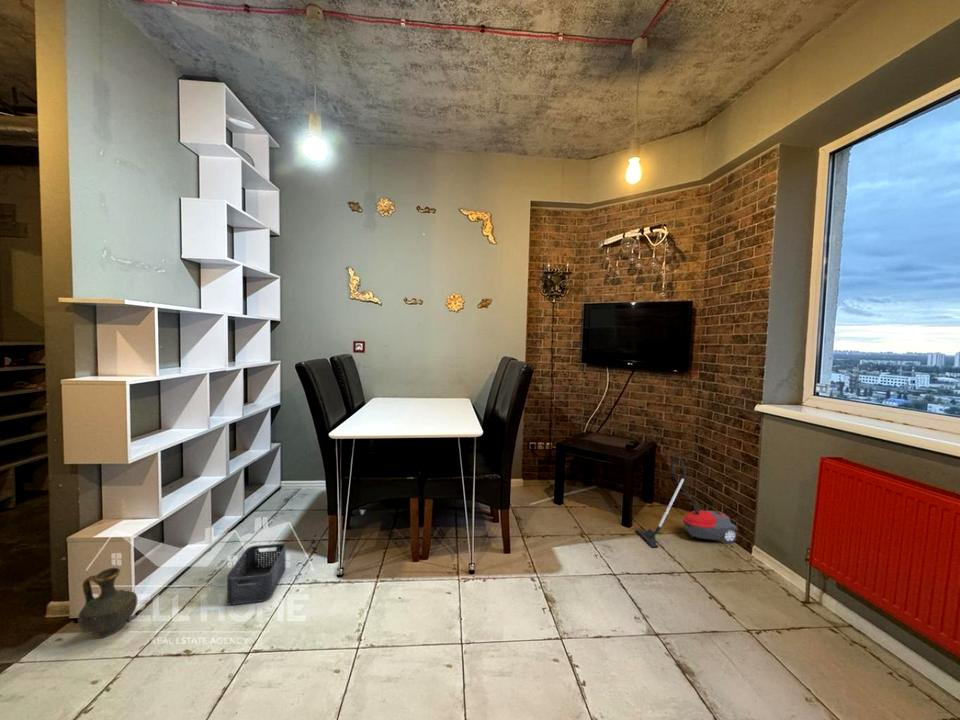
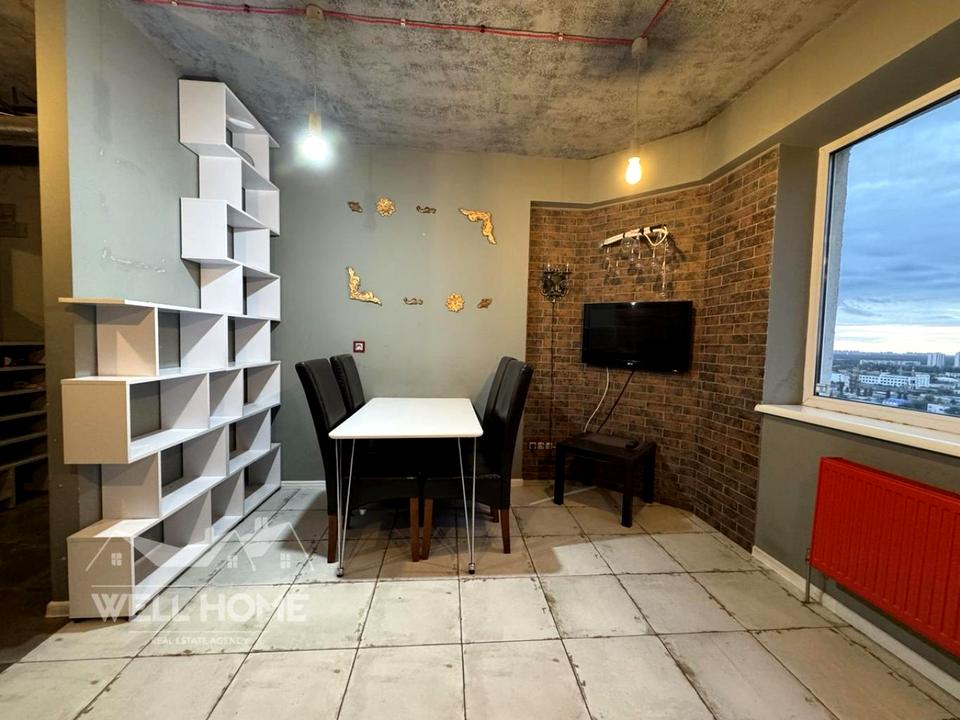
- ceramic jug [77,567,138,639]
- vacuum cleaner [635,455,739,548]
- storage bin [226,543,287,606]
